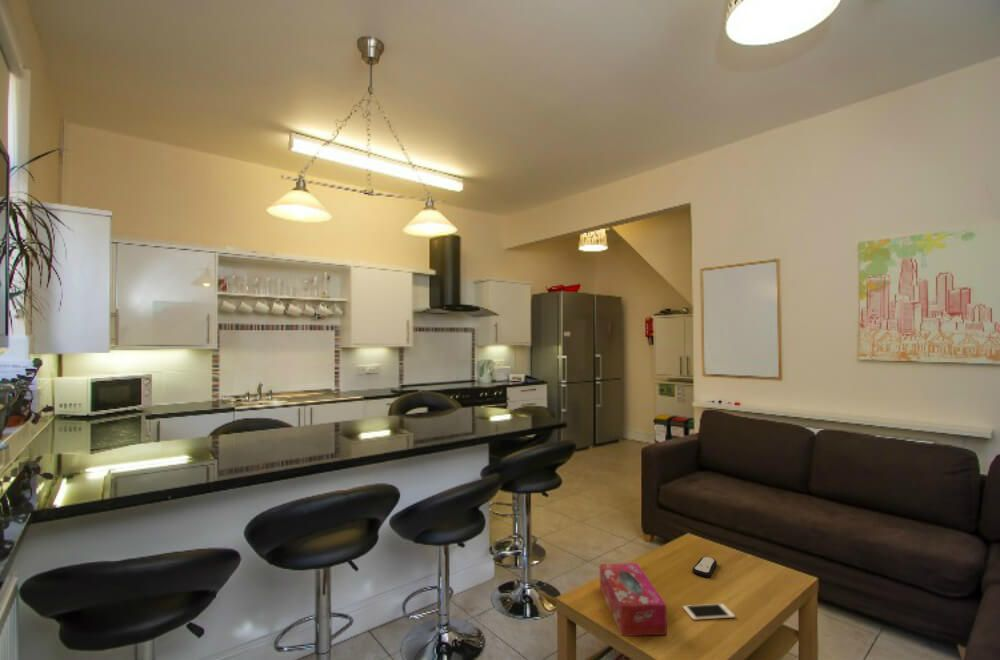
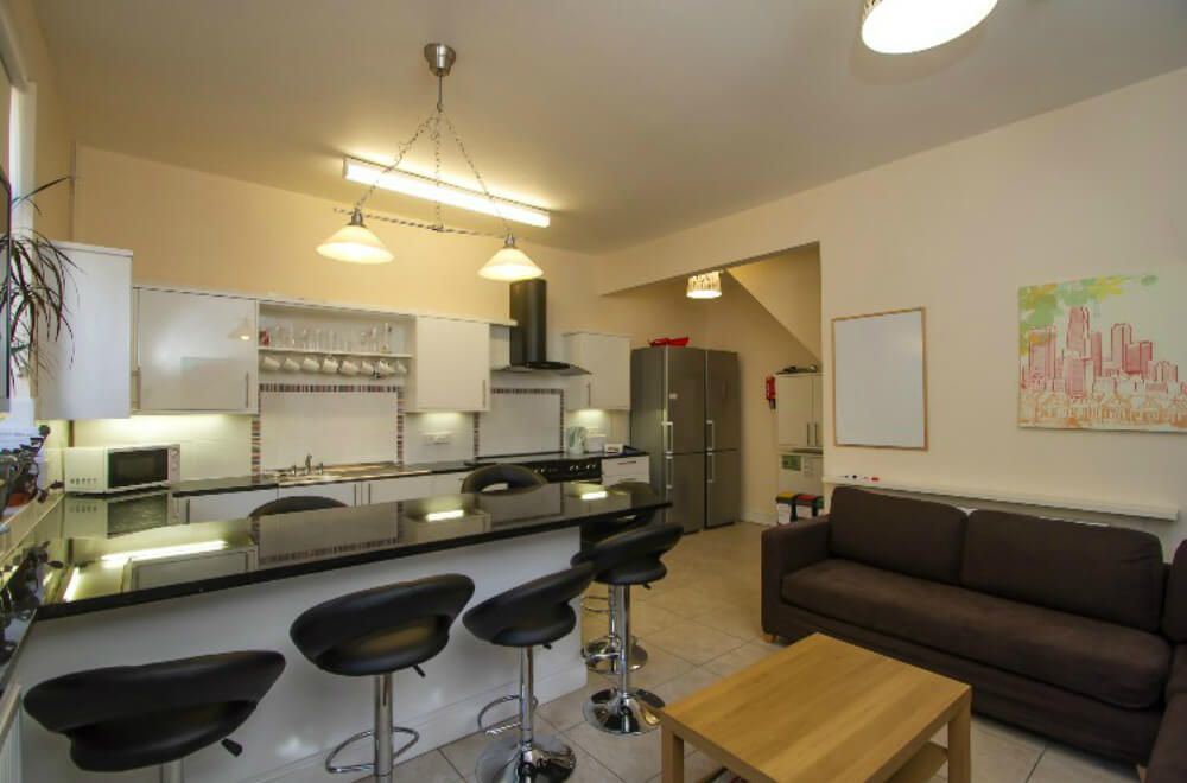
- remote control [692,556,718,578]
- cell phone [682,603,736,621]
- tissue box [599,562,668,637]
